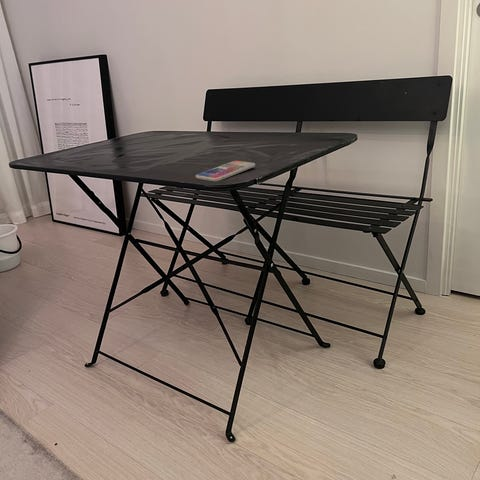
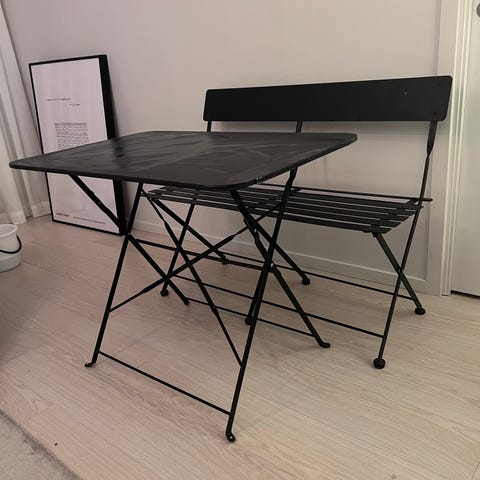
- smartphone [195,160,256,182]
